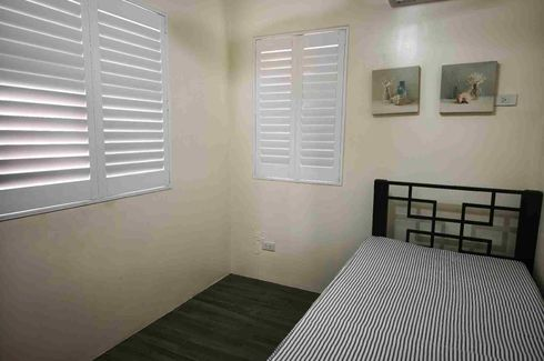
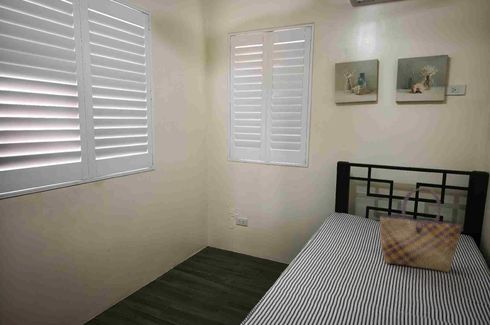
+ tote bag [379,187,463,273]
